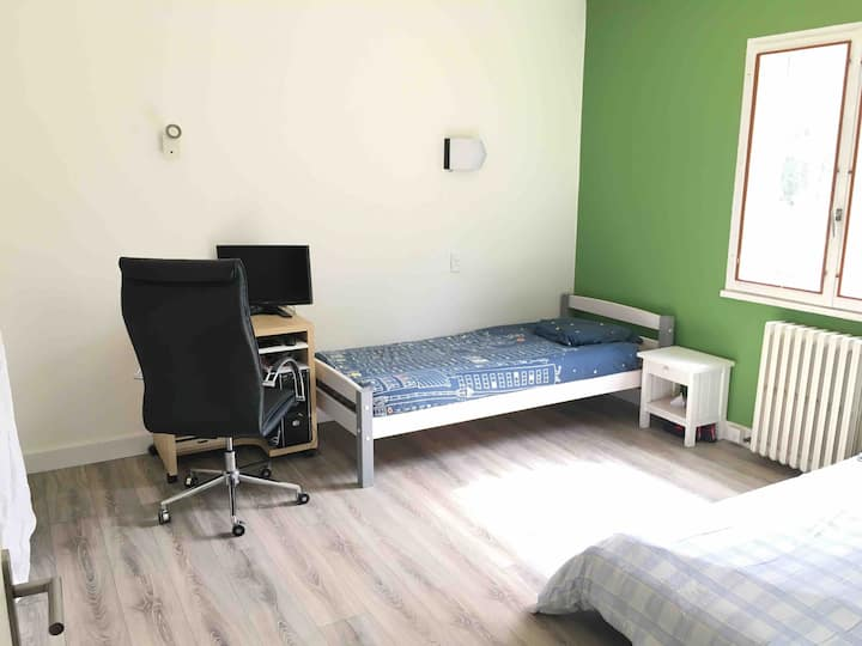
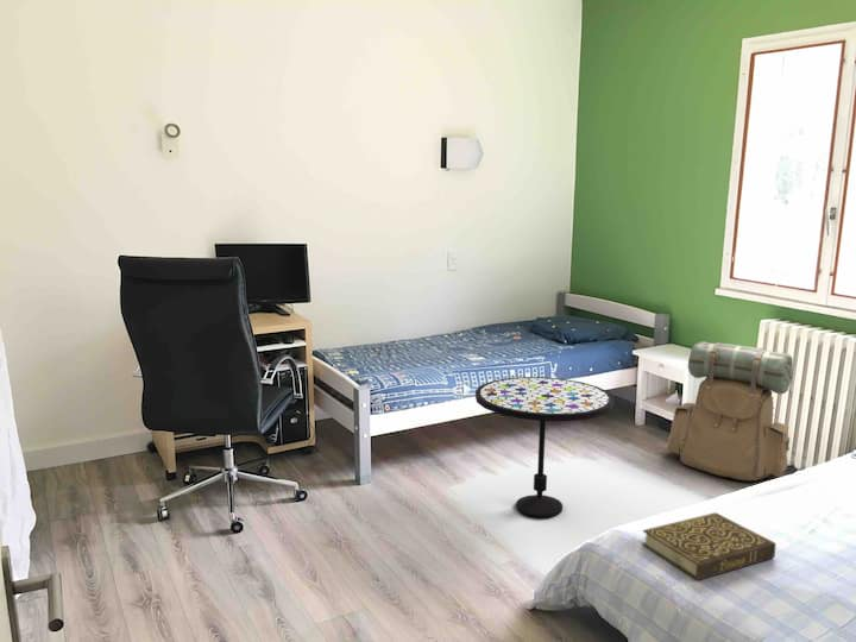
+ side table [474,376,615,520]
+ backpack [666,340,794,483]
+ book [641,511,778,581]
